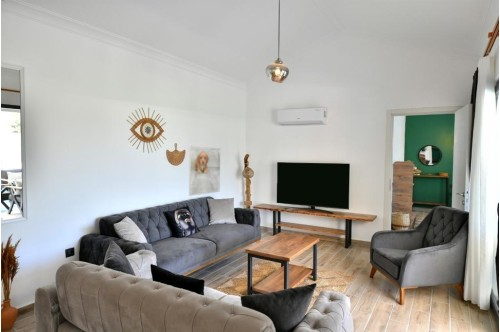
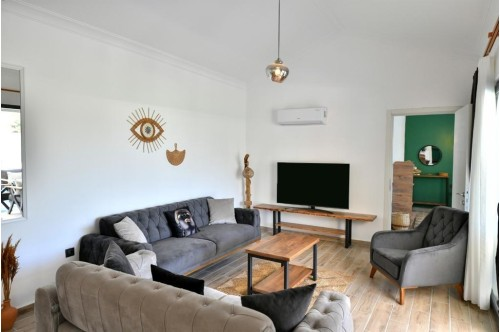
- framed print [188,145,221,197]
